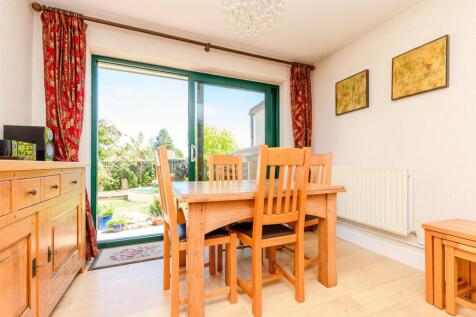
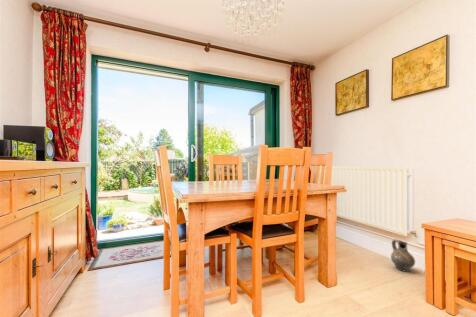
+ ceramic jug [390,238,416,273]
